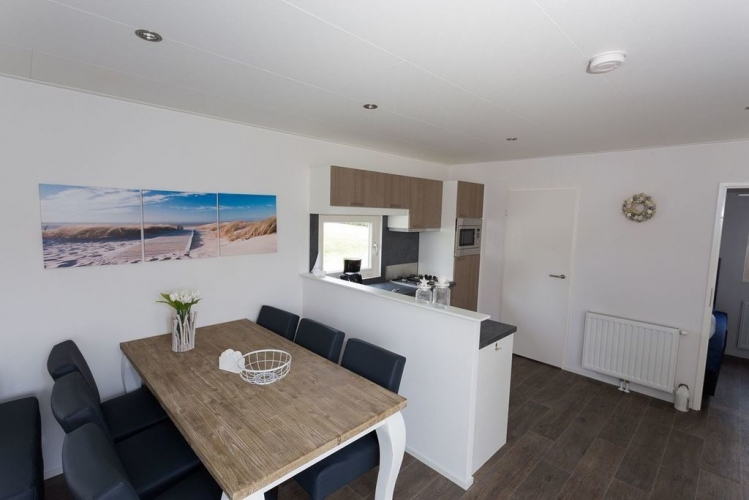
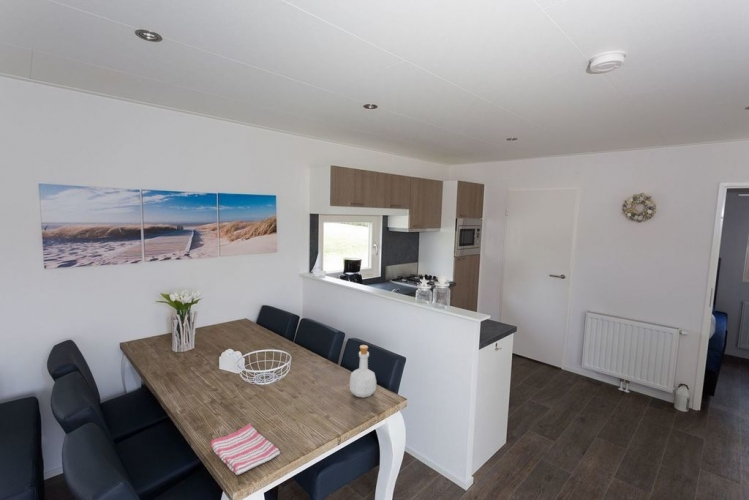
+ bottle [348,344,377,398]
+ dish towel [209,423,281,476]
